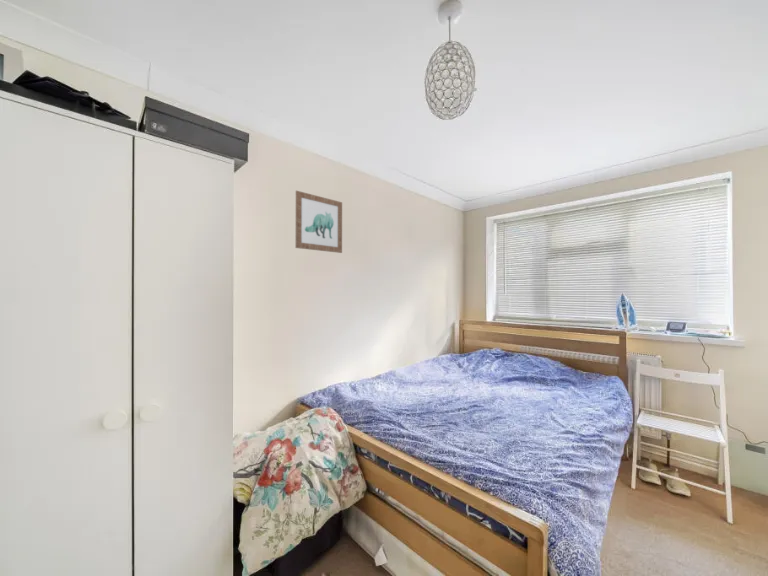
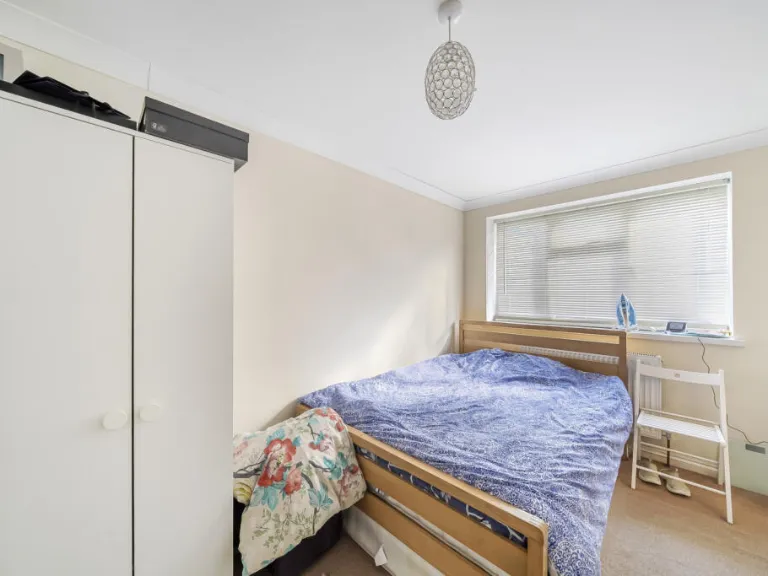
- wall art [295,190,343,254]
